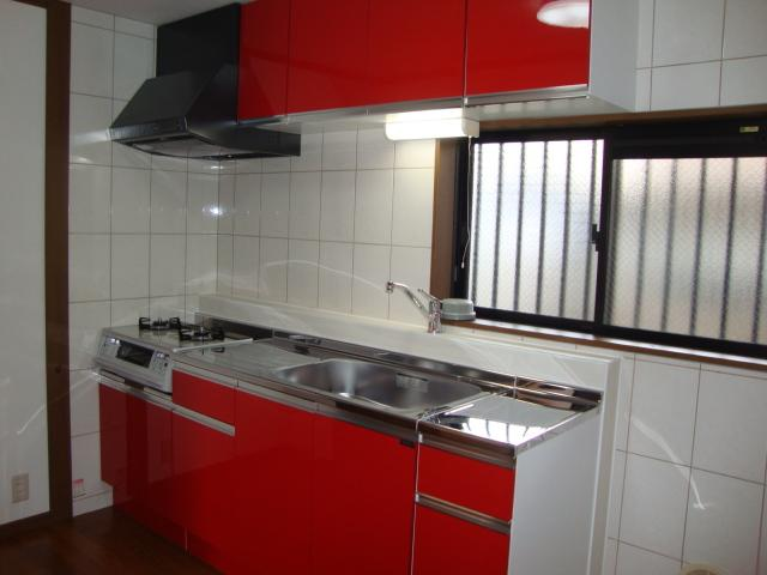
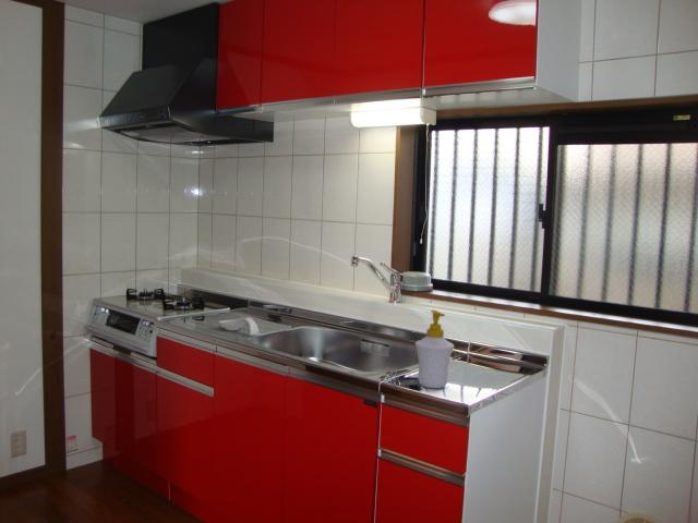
+ soap bottle [414,309,455,389]
+ spoon rest [218,316,260,337]
